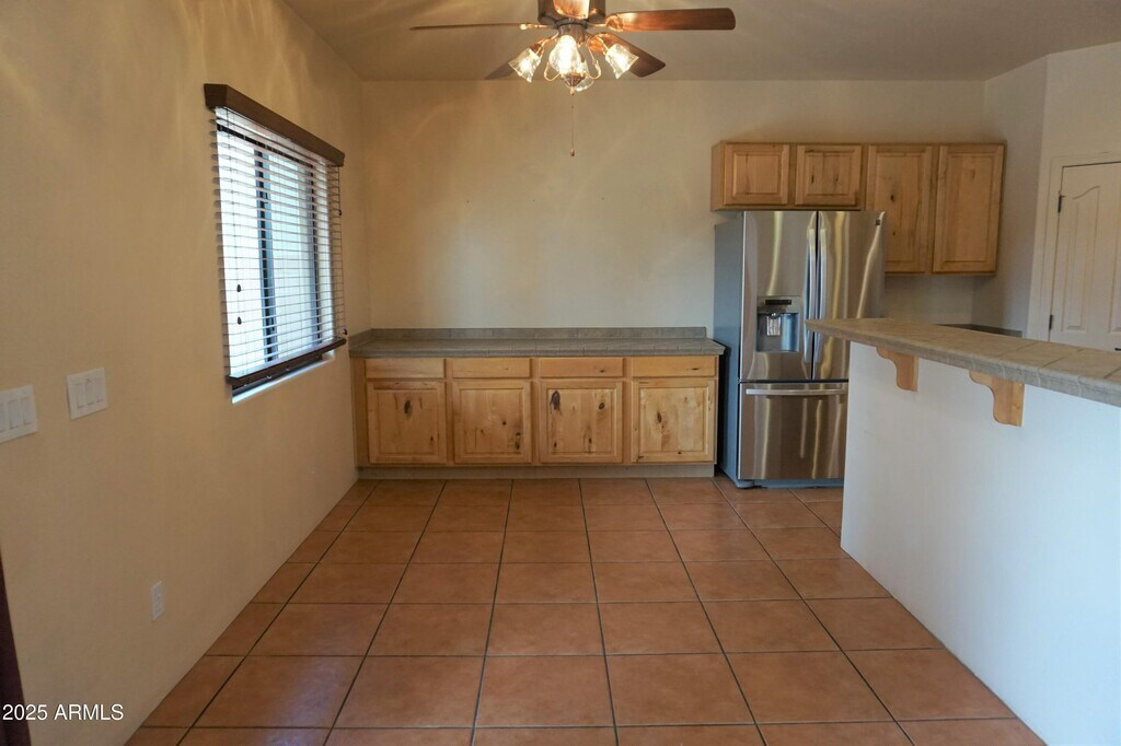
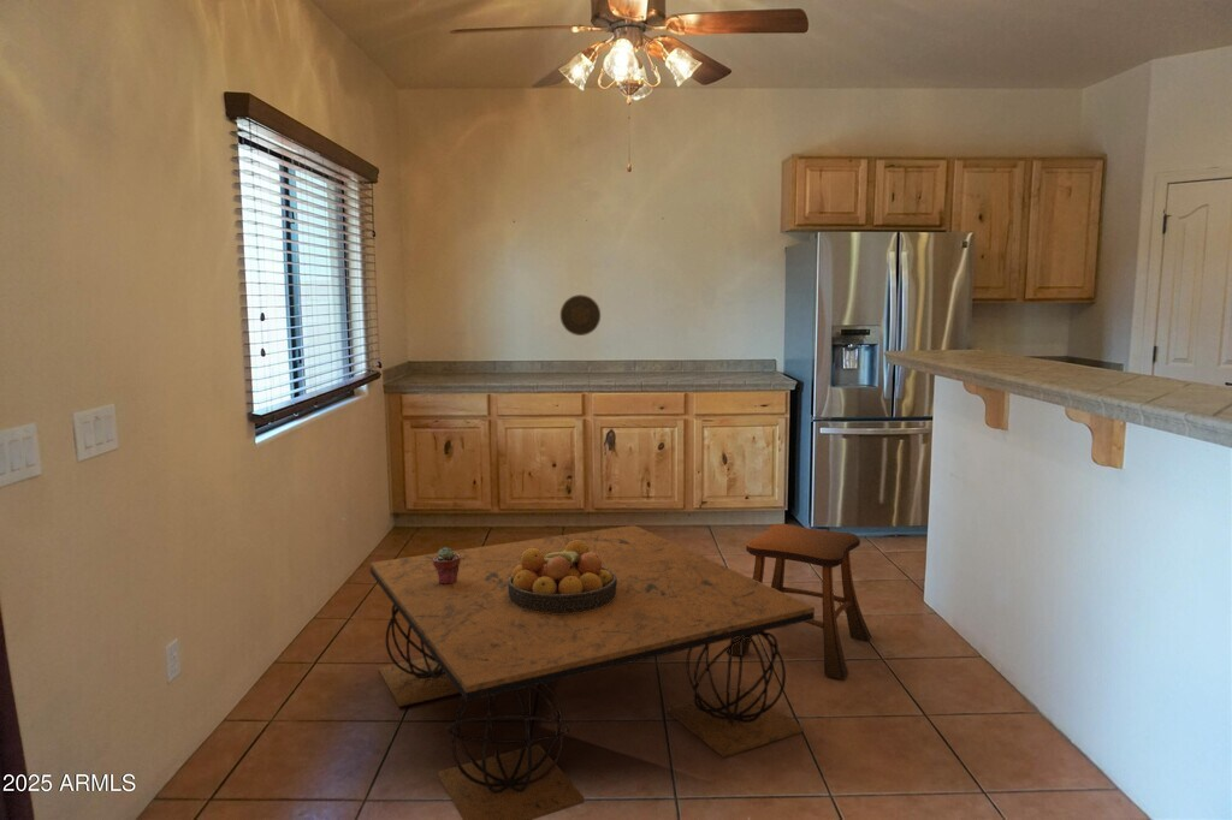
+ stool [725,523,872,681]
+ decorative plate [559,293,602,337]
+ fruit bowl [508,540,617,613]
+ potted succulent [433,547,461,584]
+ coffee table [369,524,816,820]
